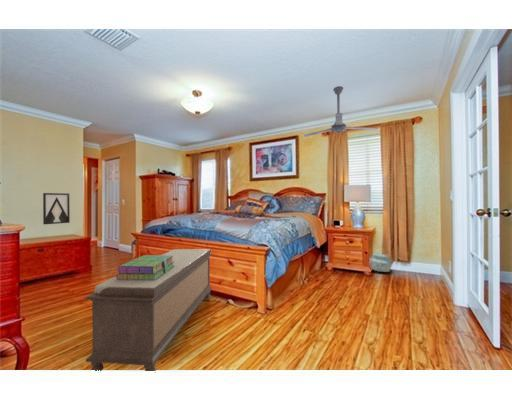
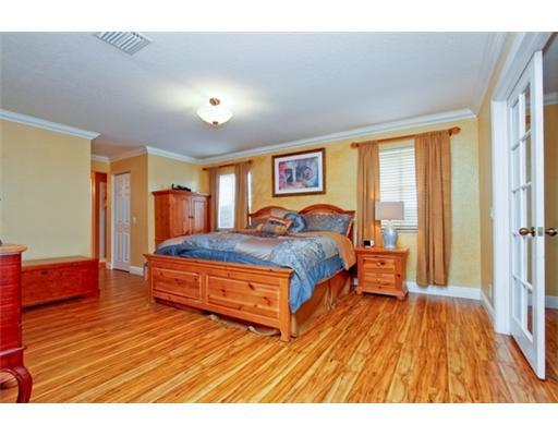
- stack of books [115,254,175,280]
- ceiling fan [303,85,378,137]
- backpack [370,252,393,273]
- wall art [42,192,71,225]
- bench [84,248,213,372]
